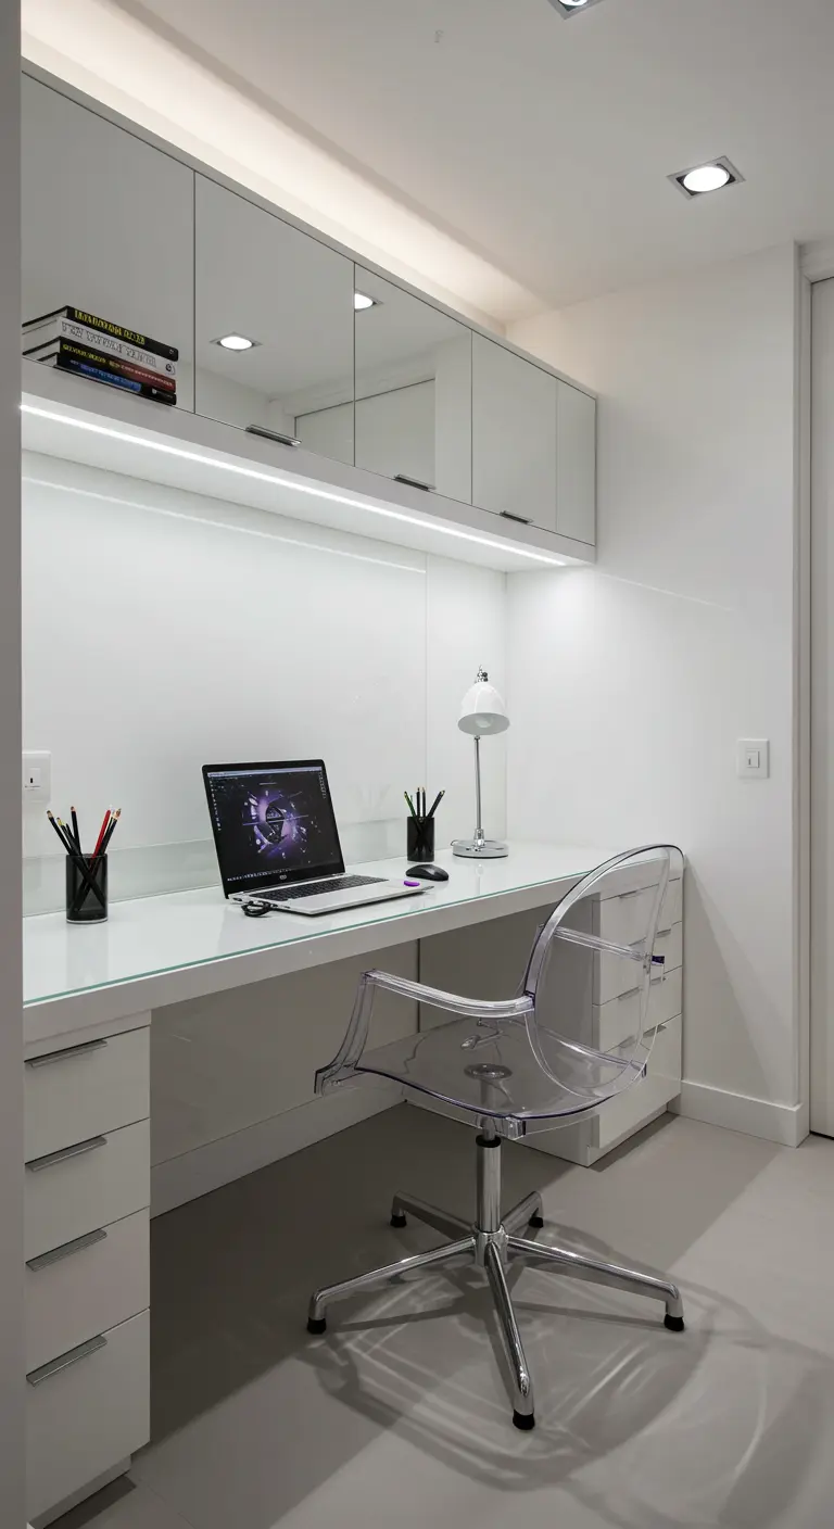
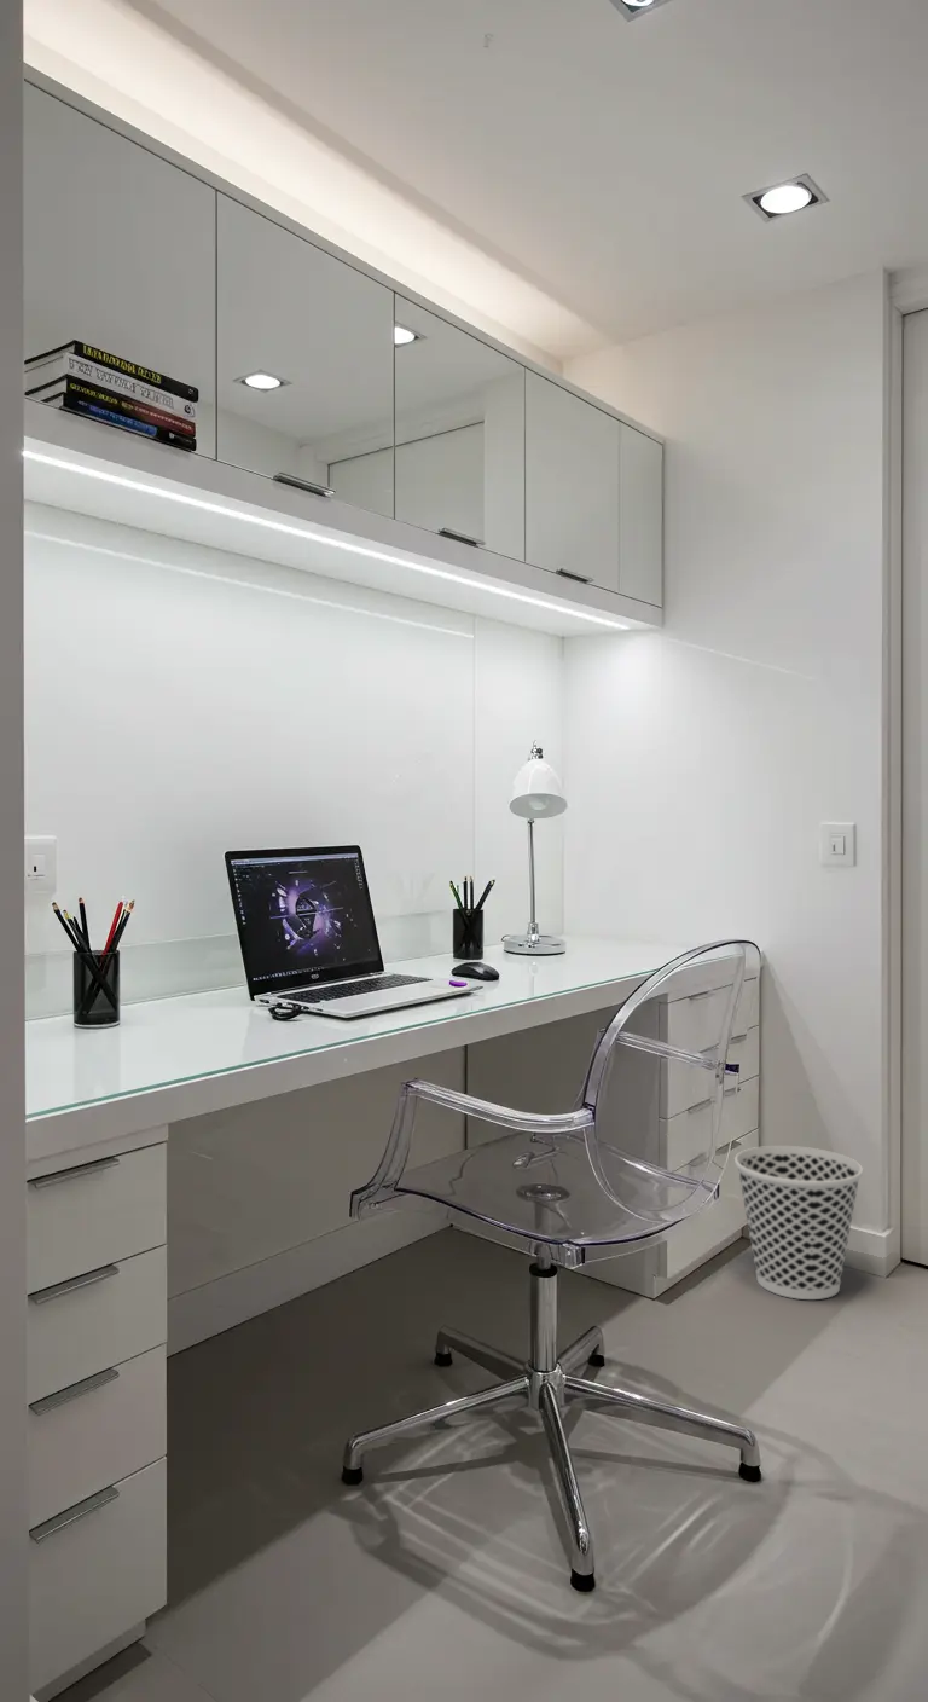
+ wastebasket [733,1145,864,1301]
